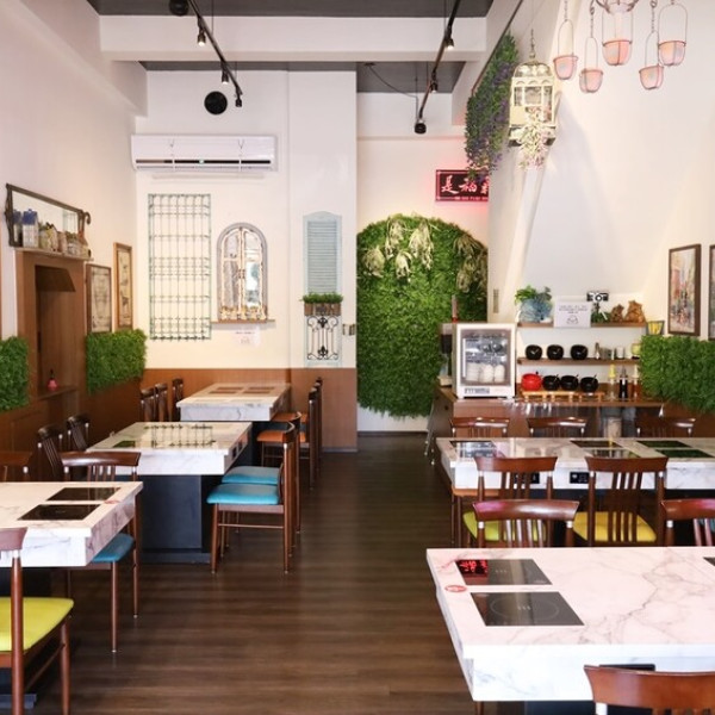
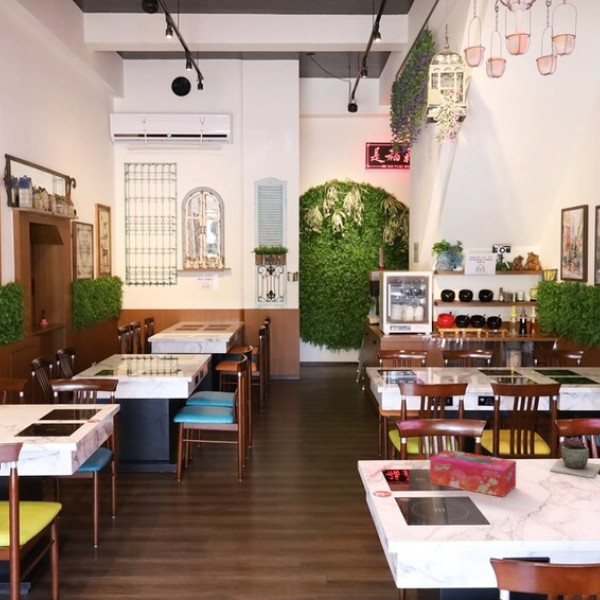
+ tissue box [429,449,517,498]
+ succulent plant [549,435,600,479]
